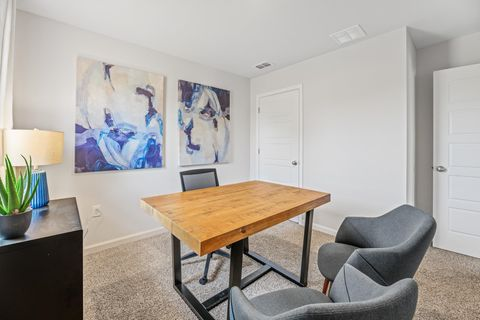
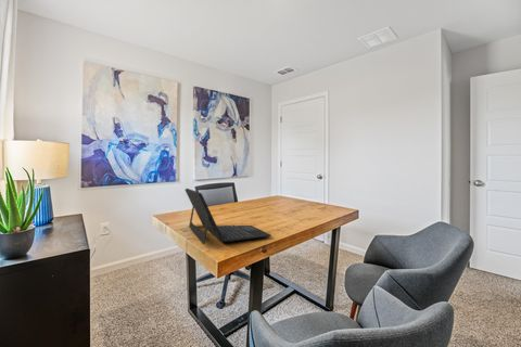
+ laptop [185,188,272,245]
